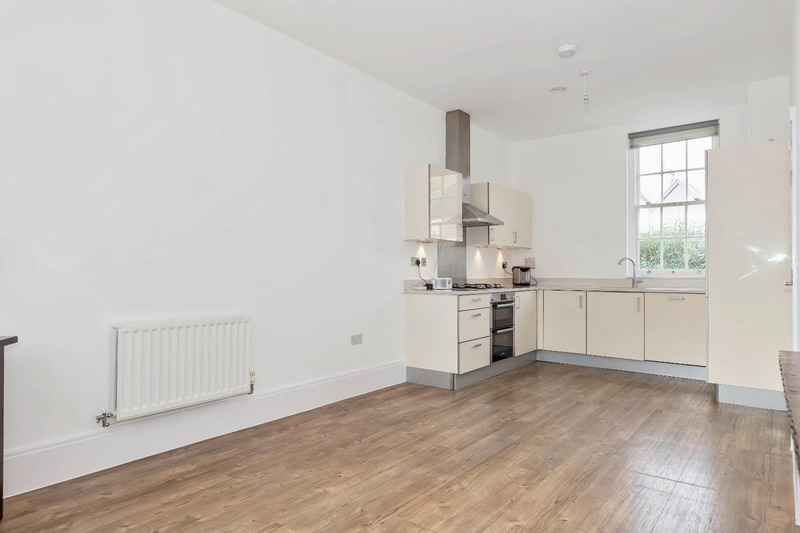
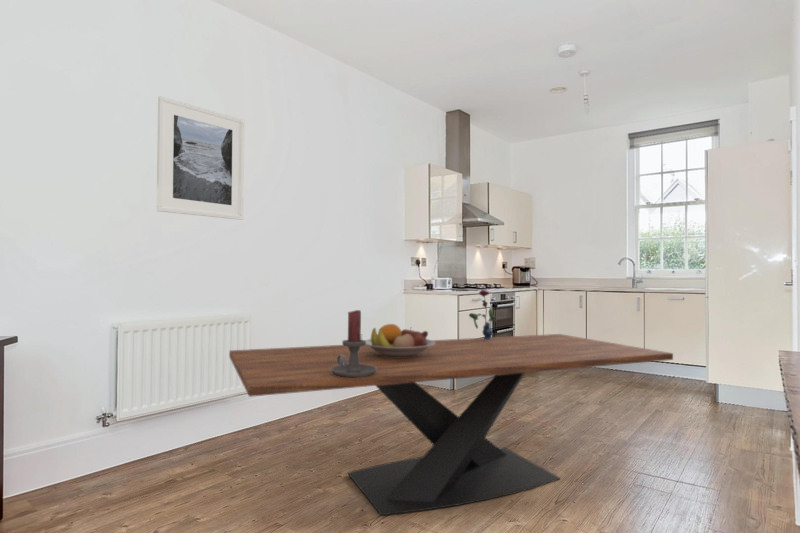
+ candle holder [331,309,377,378]
+ dining table [228,333,674,516]
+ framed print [156,95,245,221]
+ fruit bowl [365,323,435,357]
+ vase [468,289,498,340]
